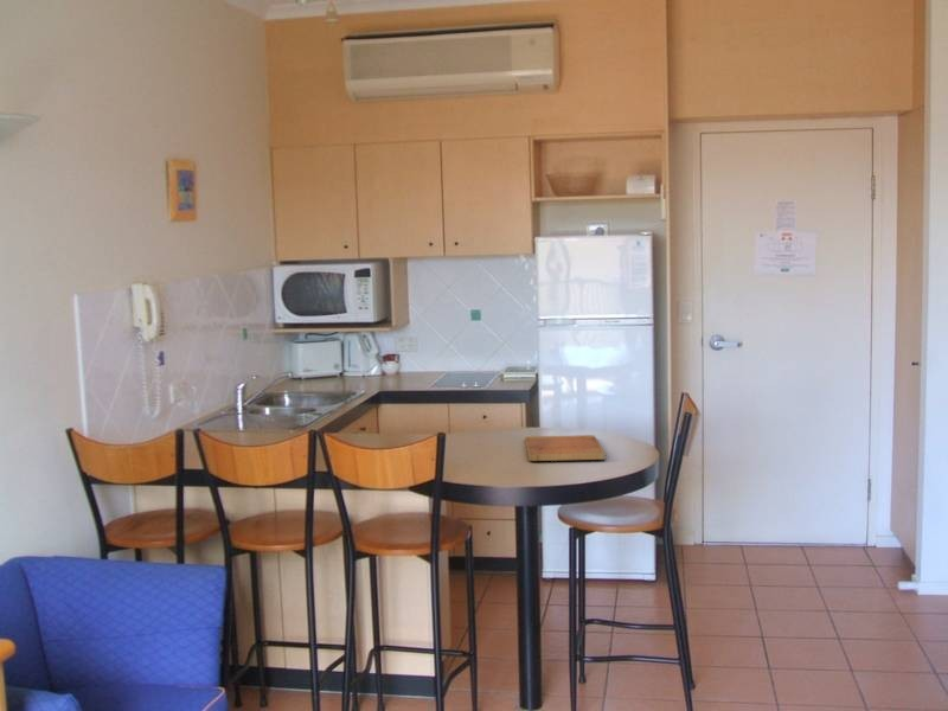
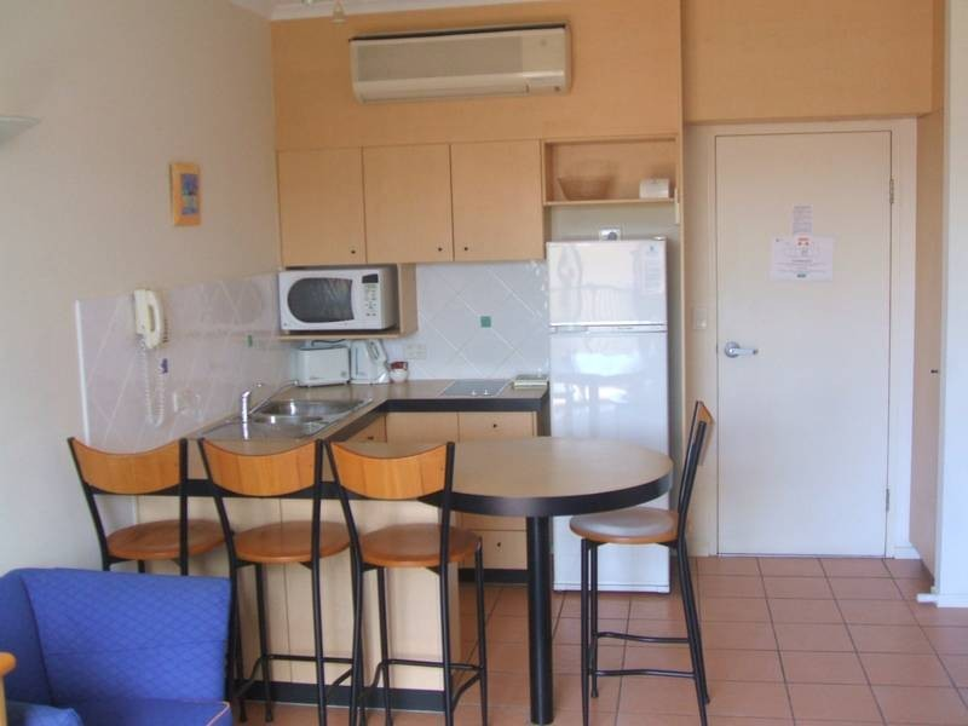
- cutting board [524,434,607,462]
